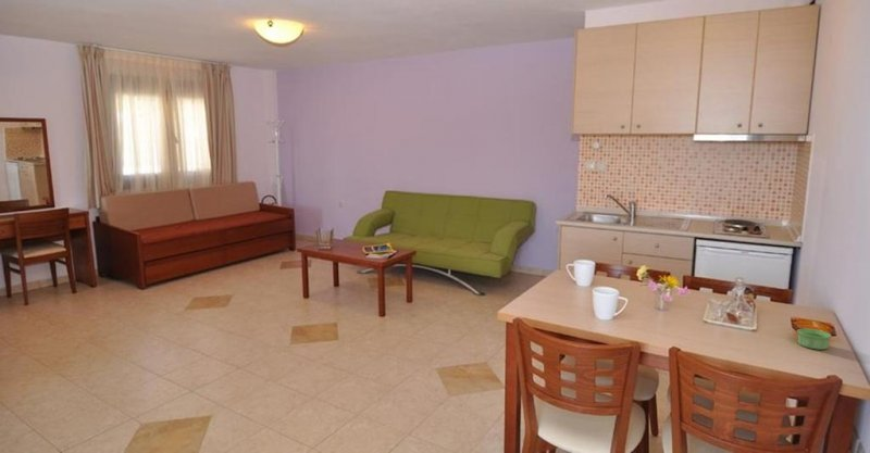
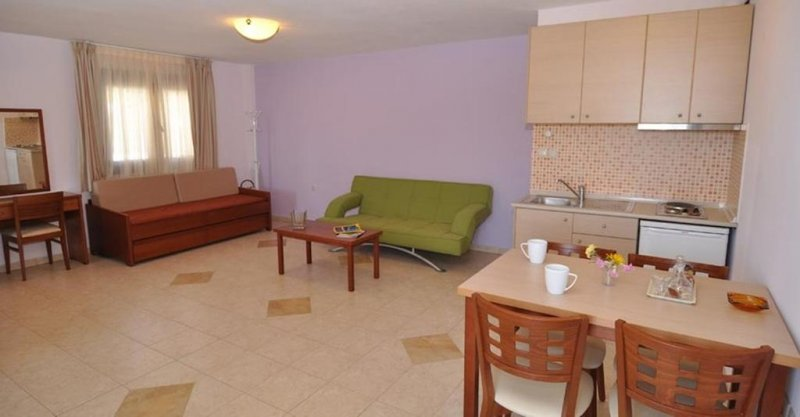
- ramekin [796,327,832,351]
